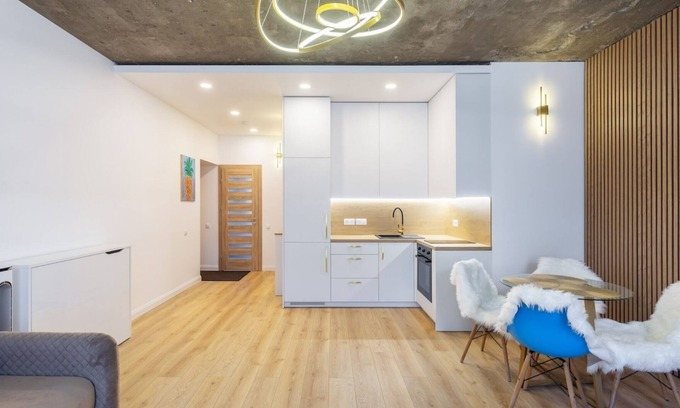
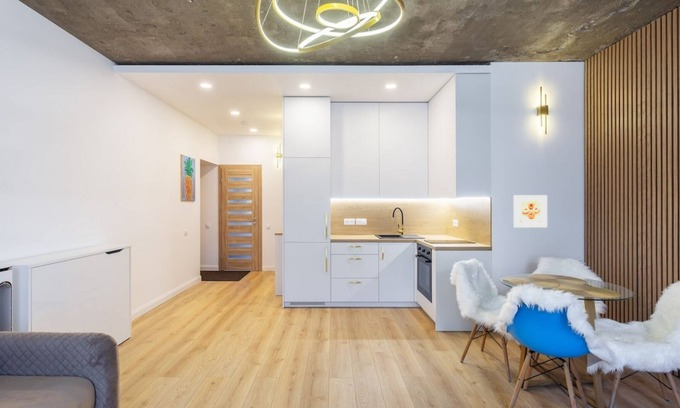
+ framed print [513,194,548,229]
